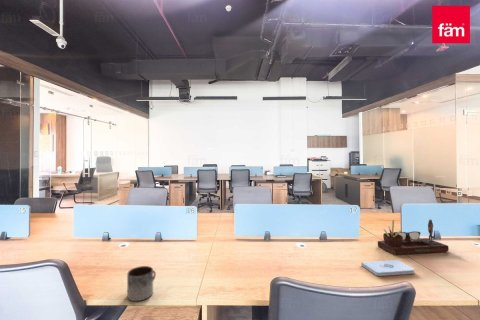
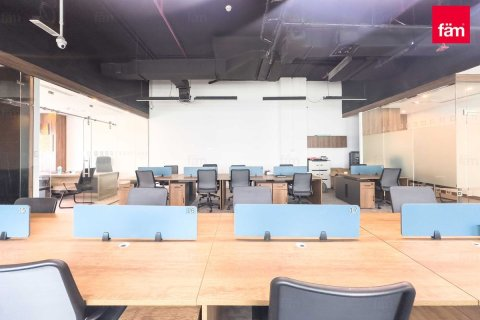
- mug [126,265,157,302]
- notepad [360,259,415,277]
- desk organizer [377,218,450,256]
